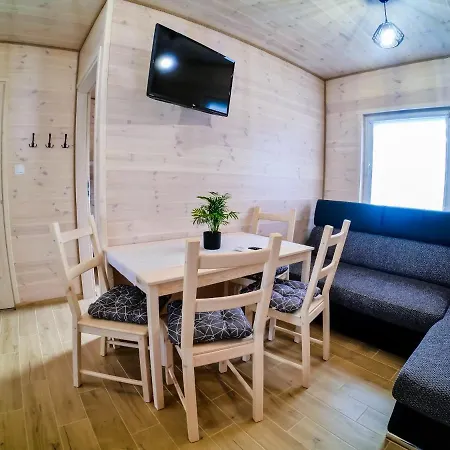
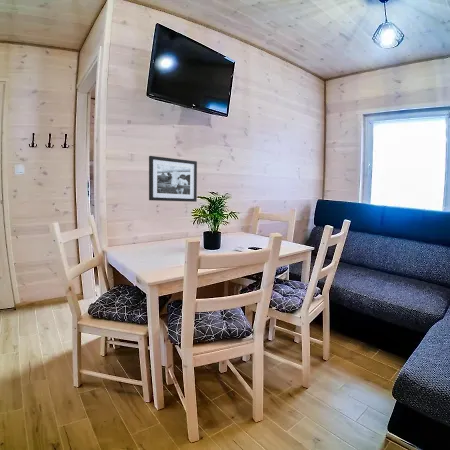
+ picture frame [148,155,198,203]
